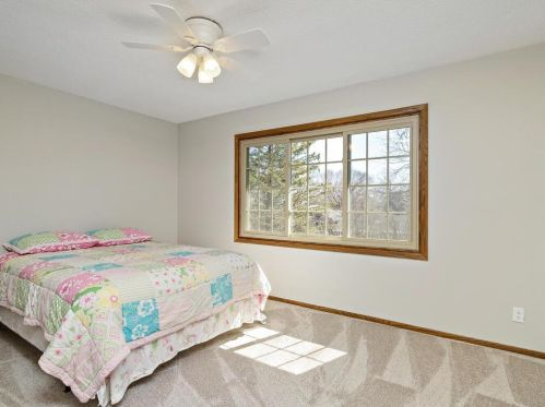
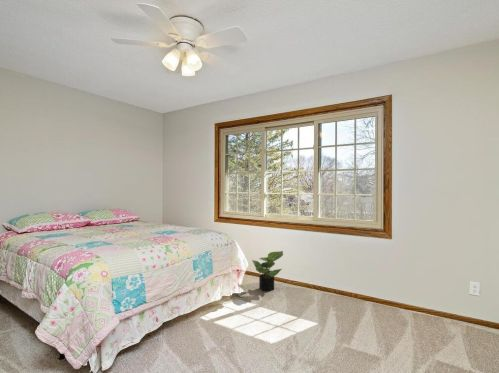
+ potted plant [251,250,284,292]
